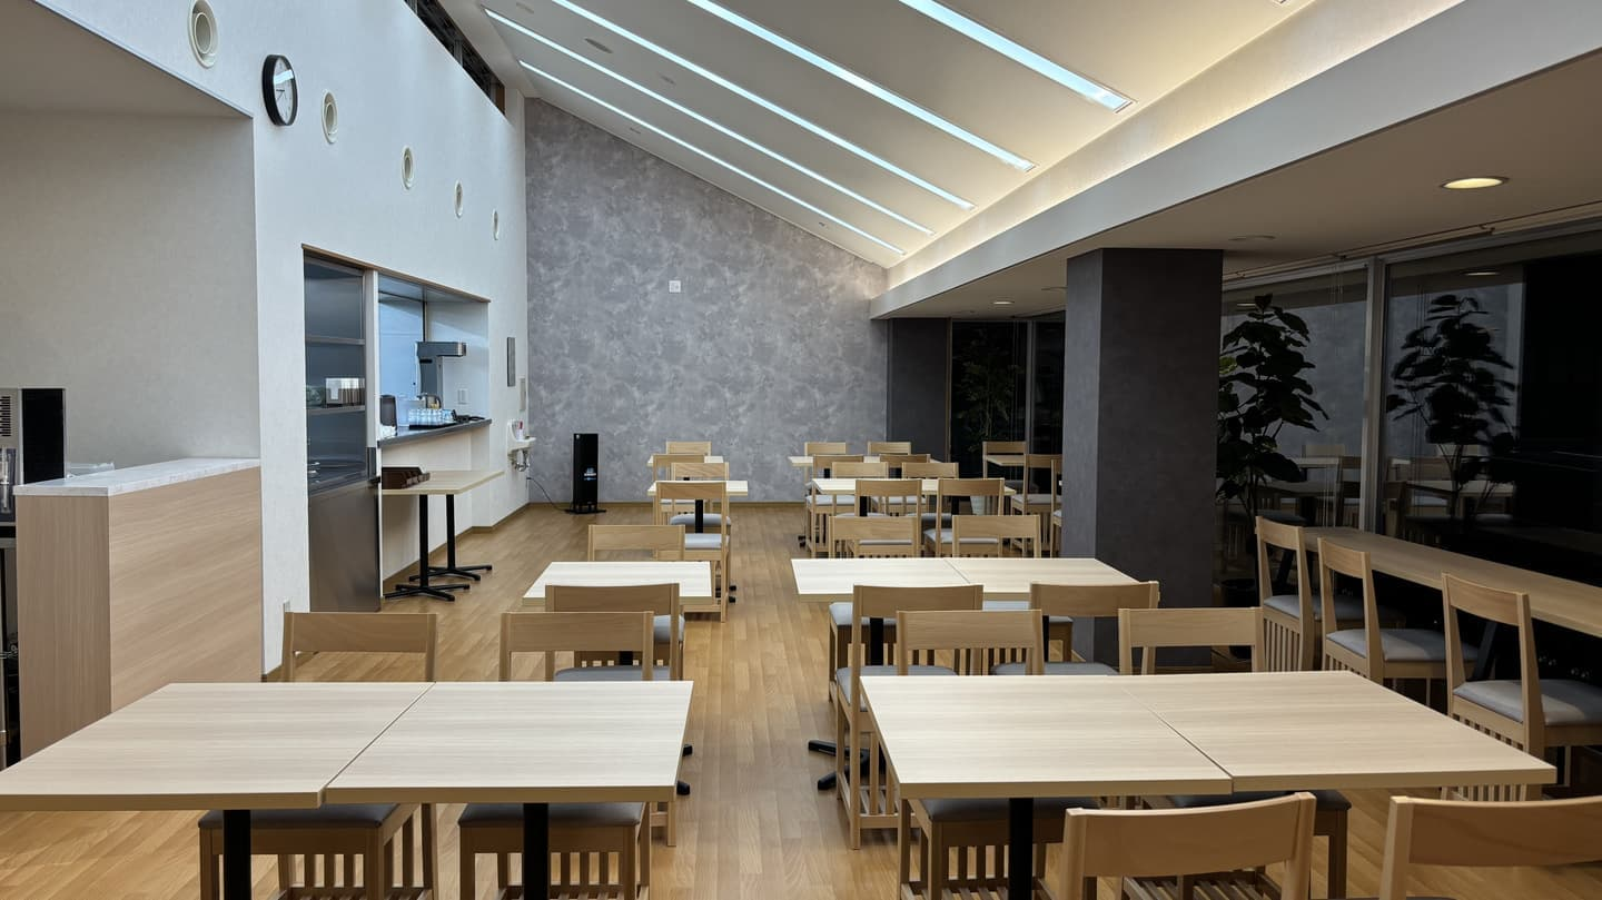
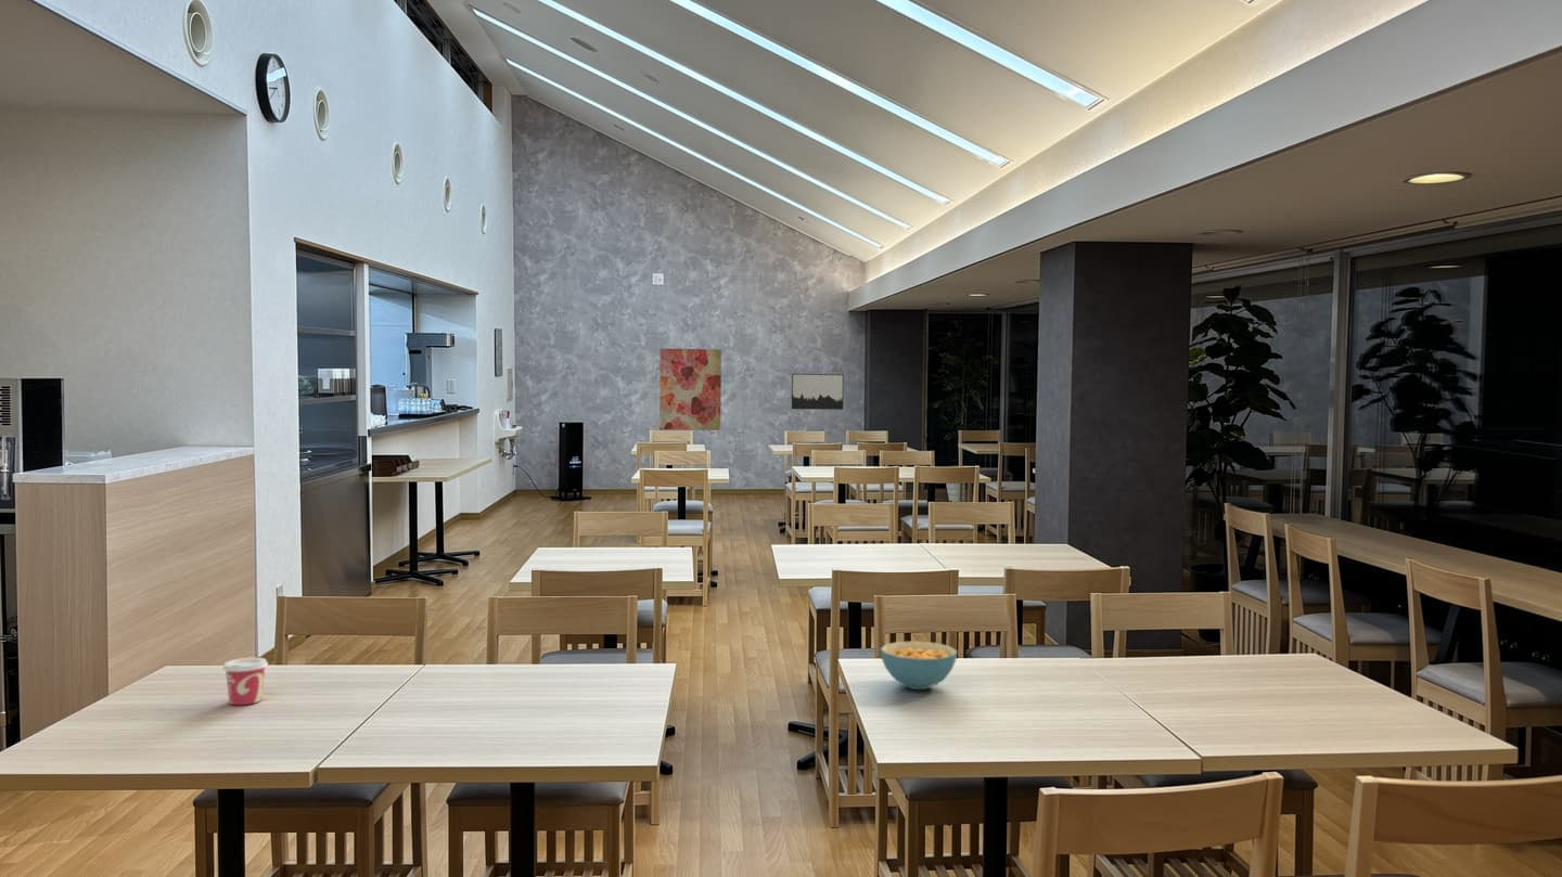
+ wall art [791,373,845,411]
+ wall art [658,348,722,431]
+ cup [221,657,269,706]
+ cereal bowl [880,640,958,691]
